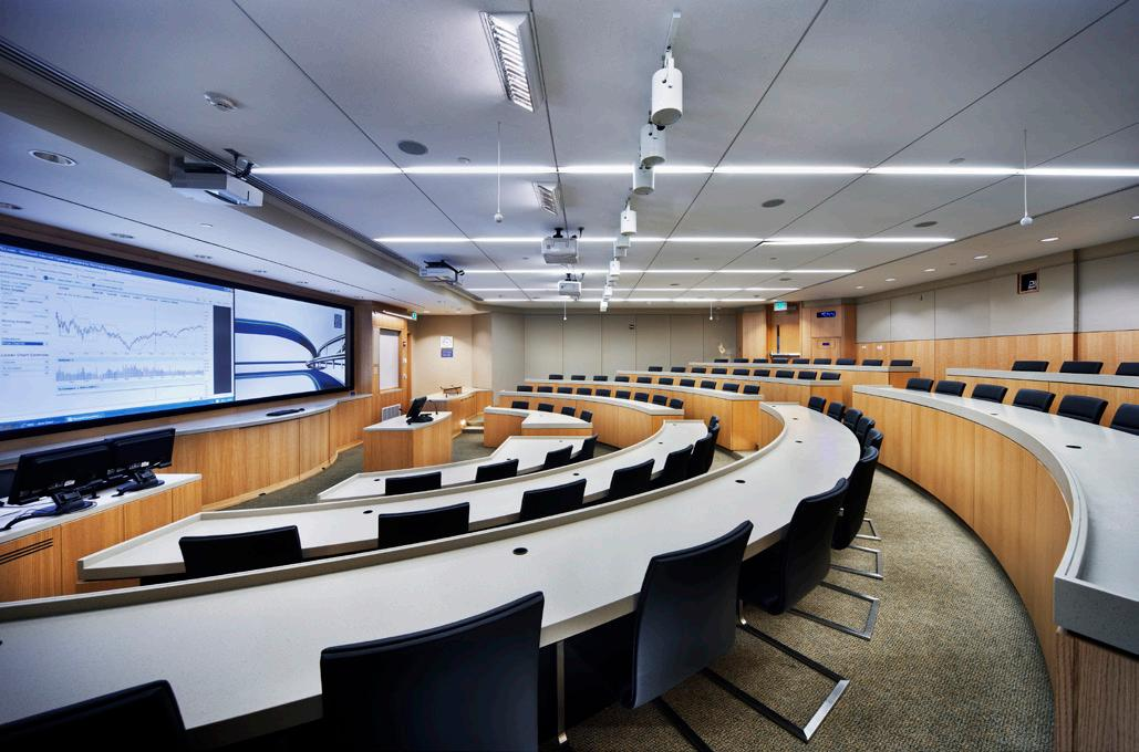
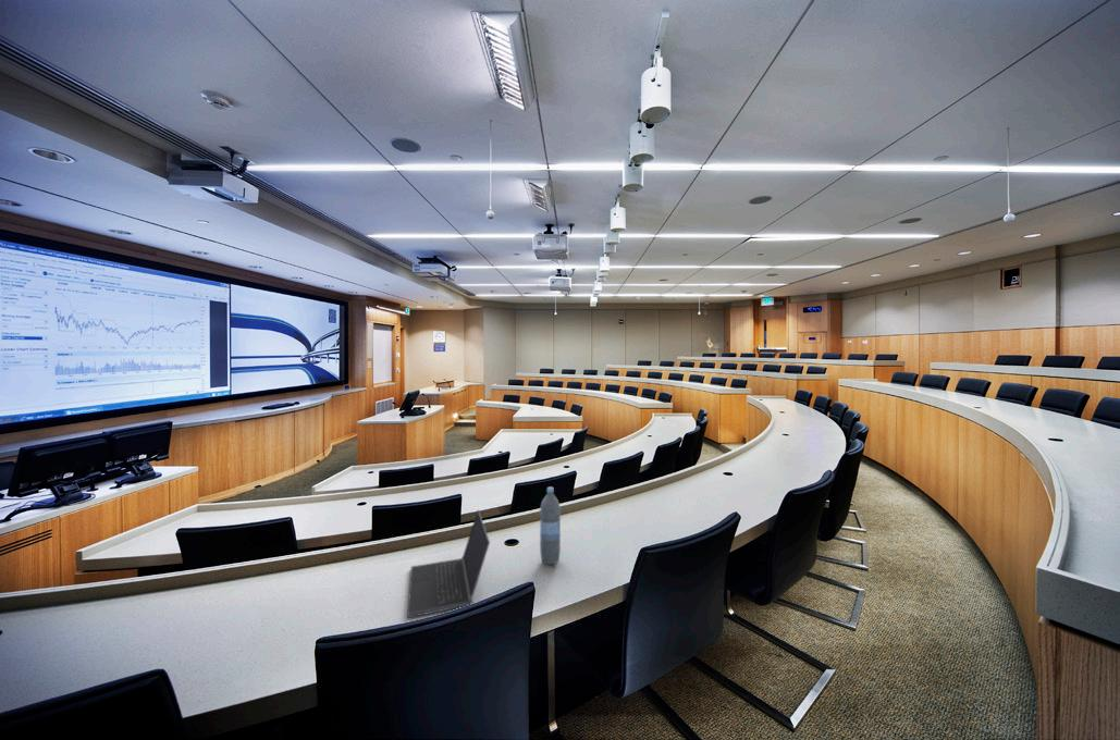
+ water bottle [539,485,562,566]
+ laptop computer [406,509,491,619]
